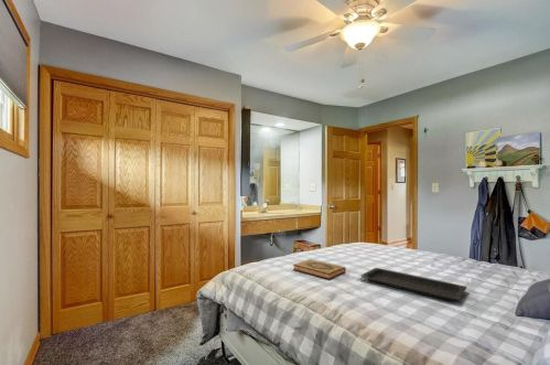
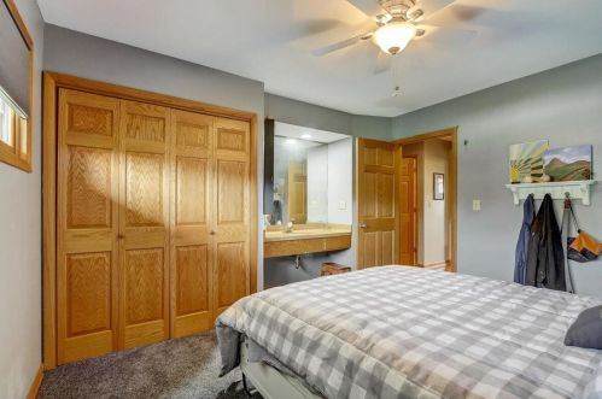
- serving tray [359,267,468,302]
- hardback book [292,258,347,280]
